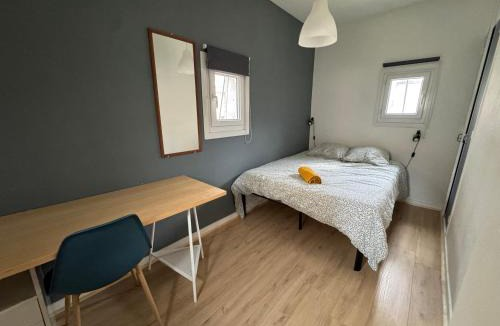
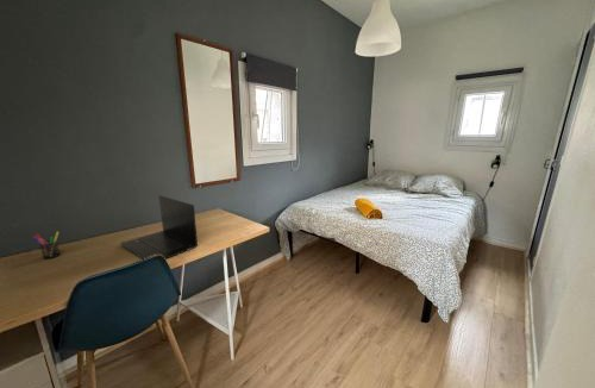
+ pen holder [32,231,62,259]
+ laptop [119,194,199,261]
